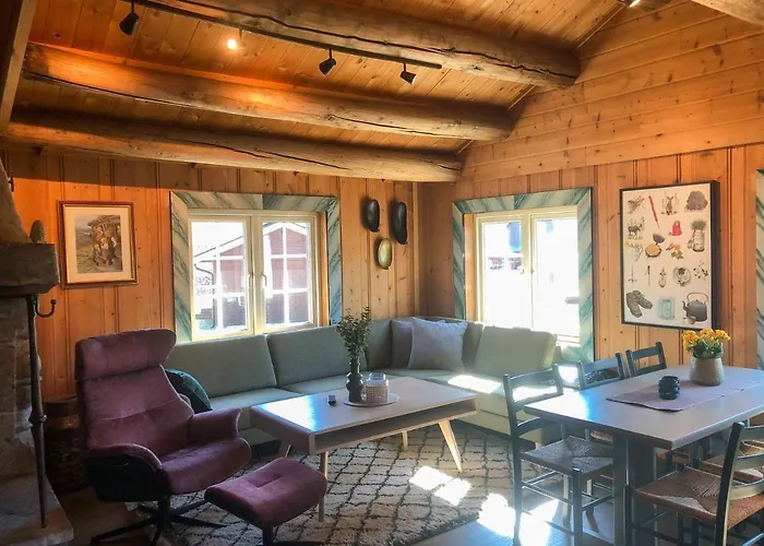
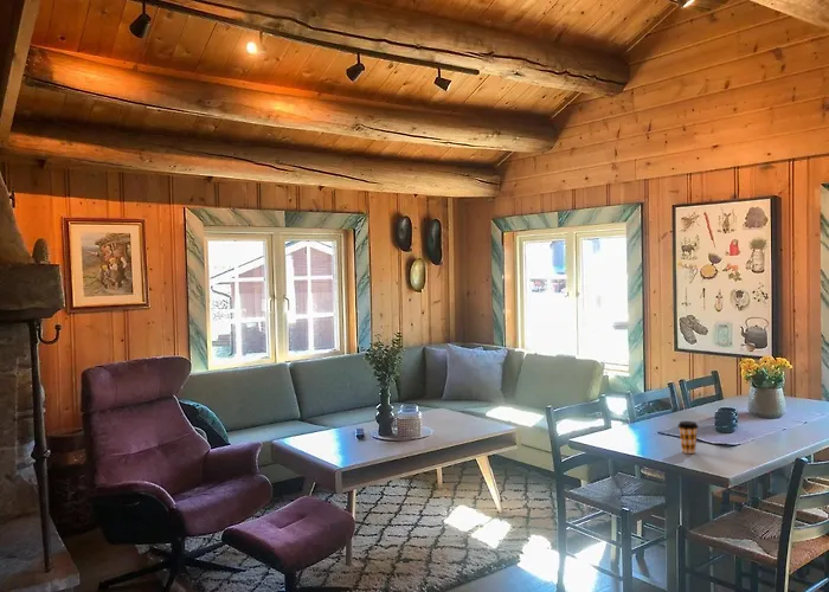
+ coffee cup [677,420,700,455]
